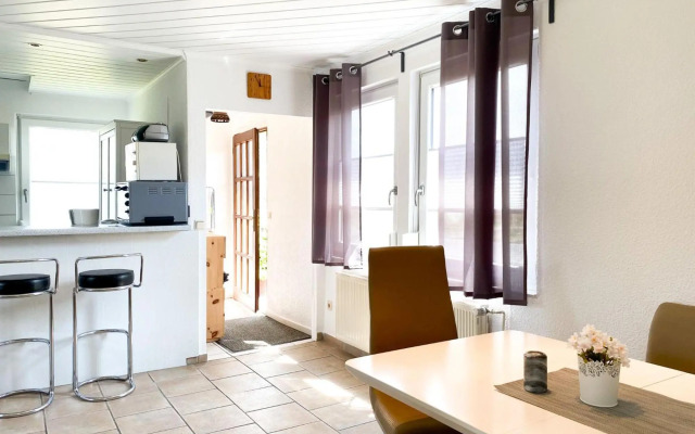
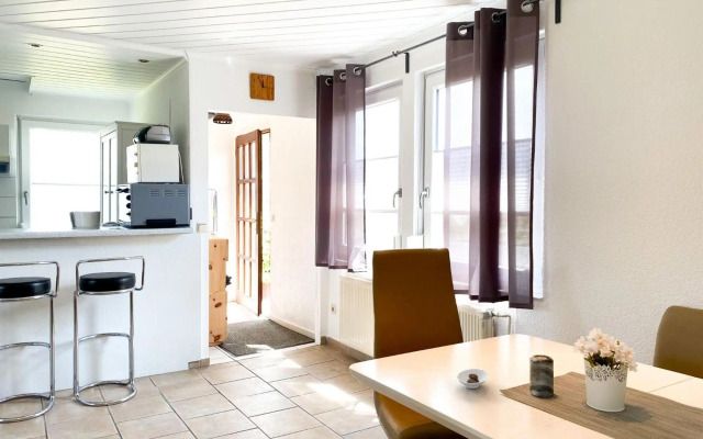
+ saucer [456,368,490,390]
